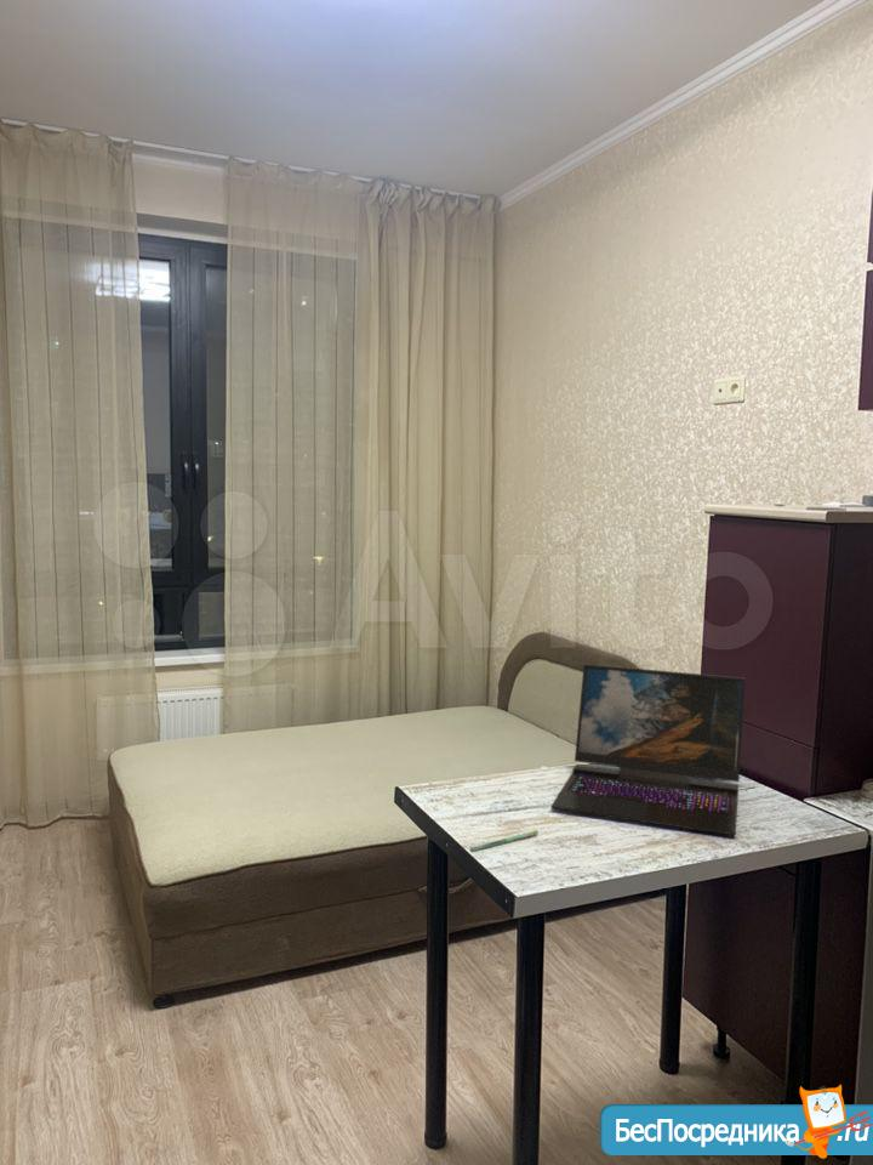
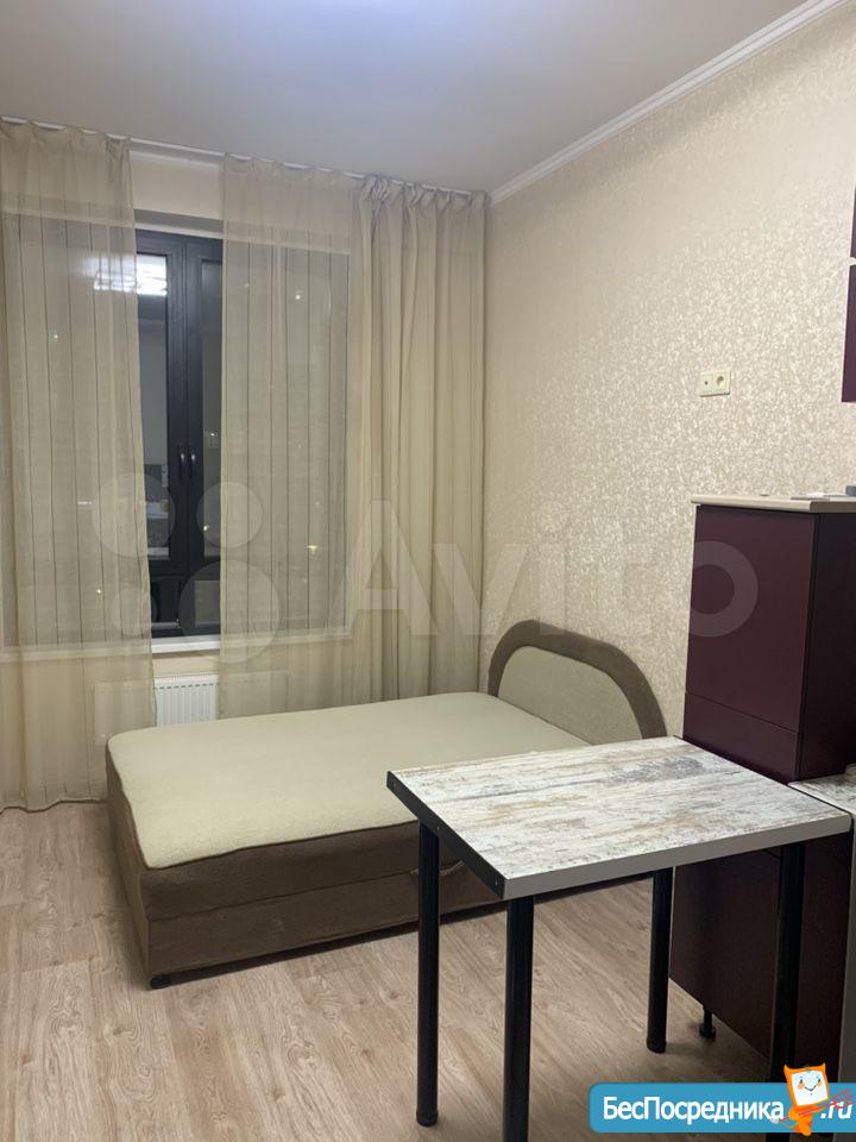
- pen [469,829,540,853]
- laptop [549,663,746,836]
